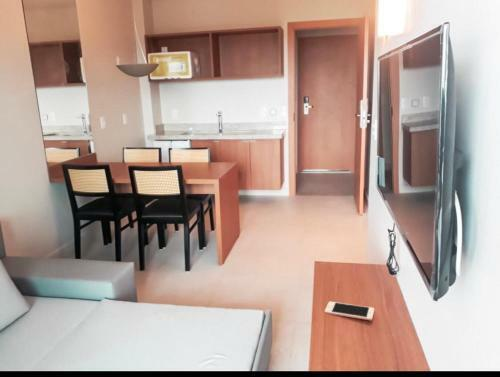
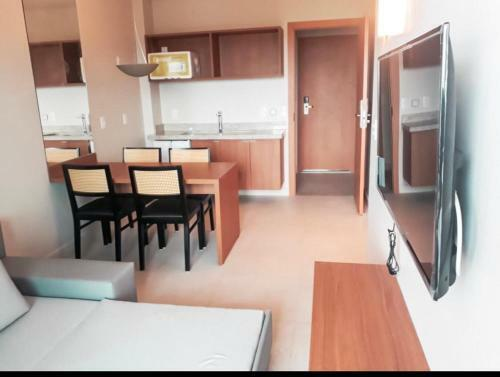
- cell phone [324,301,375,321]
